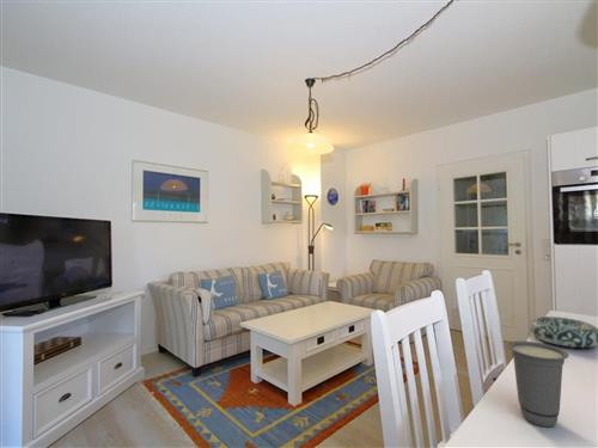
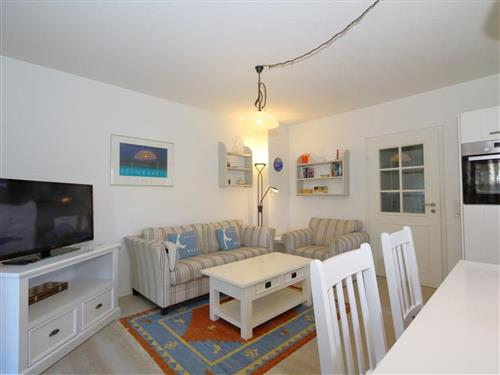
- decorative bowl [529,315,598,349]
- cup [506,340,570,428]
